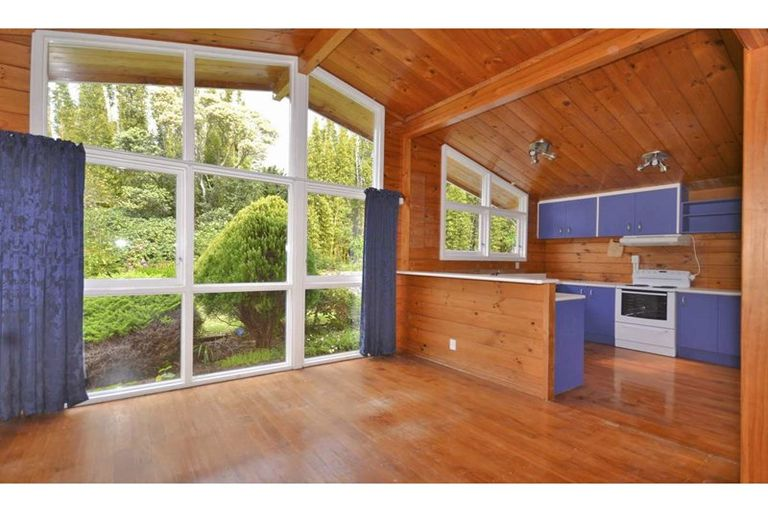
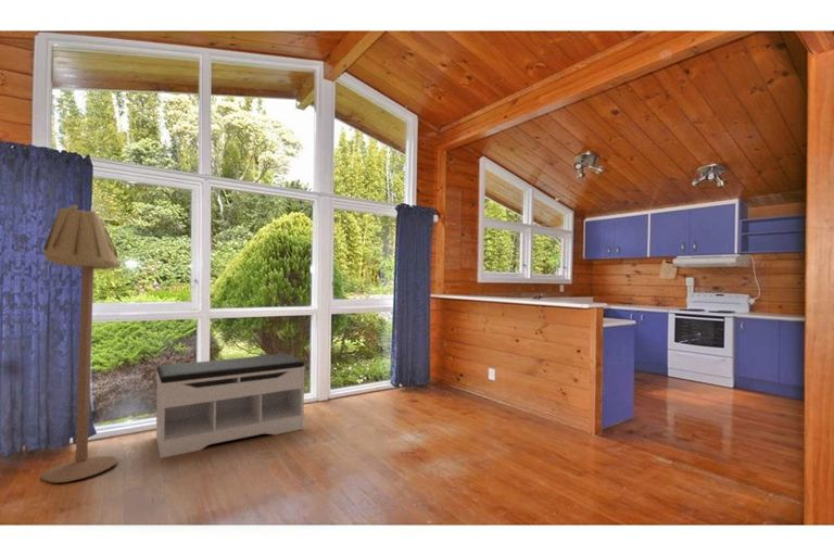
+ bench [155,352,306,459]
+ floor lamp [40,204,123,483]
